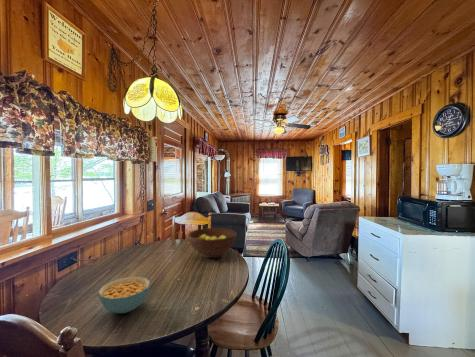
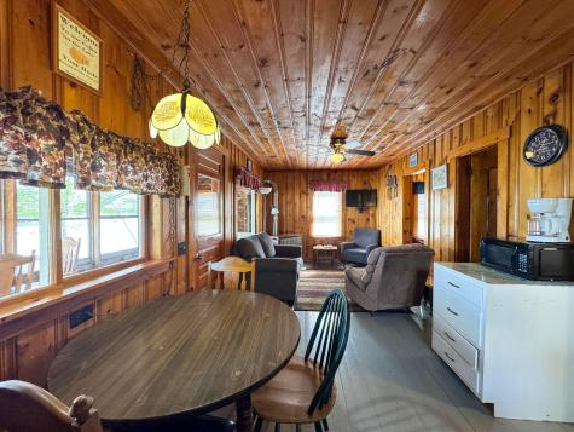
- cereal bowl [97,276,151,314]
- fruit bowl [187,227,237,259]
